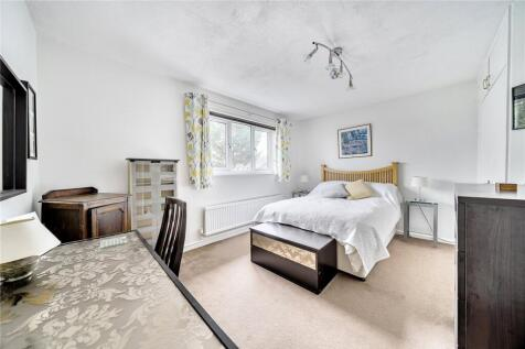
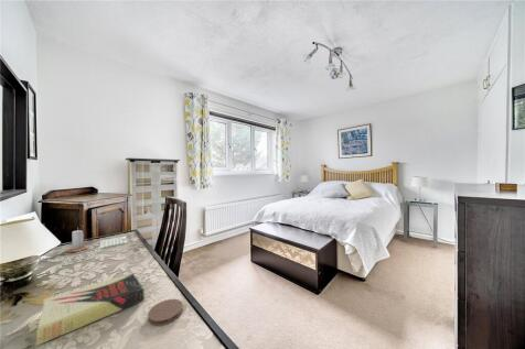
+ book [34,272,146,347]
+ candle [64,228,90,253]
+ coaster [147,298,184,327]
